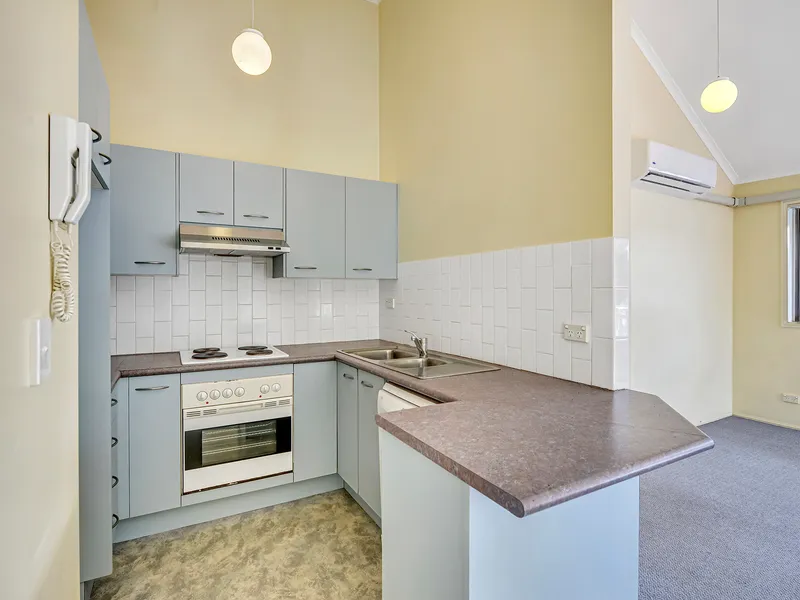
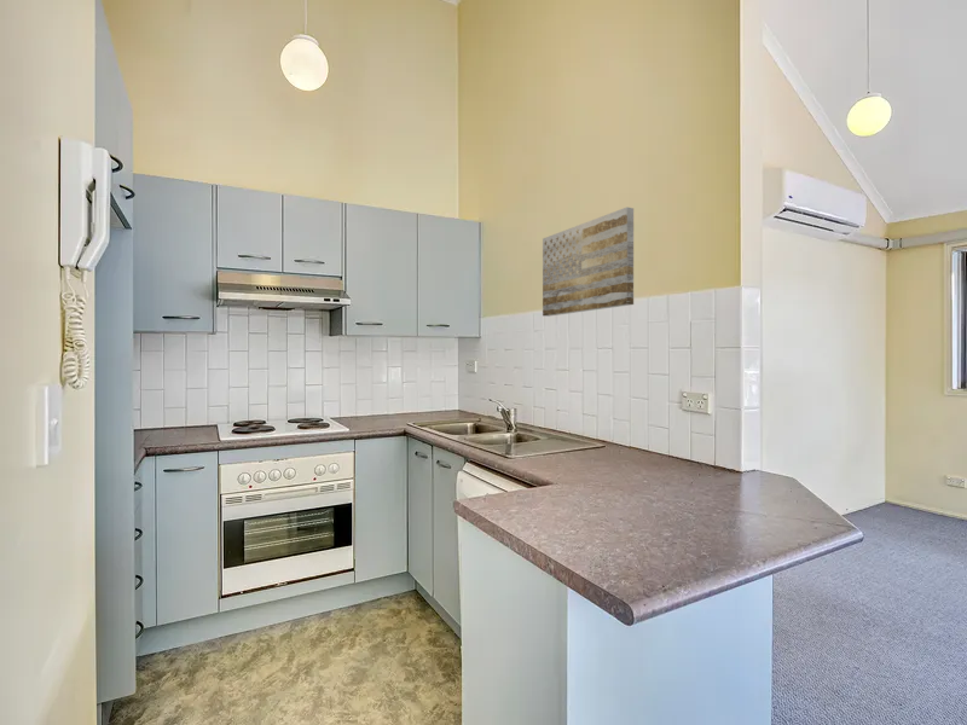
+ wall art [542,207,635,318]
